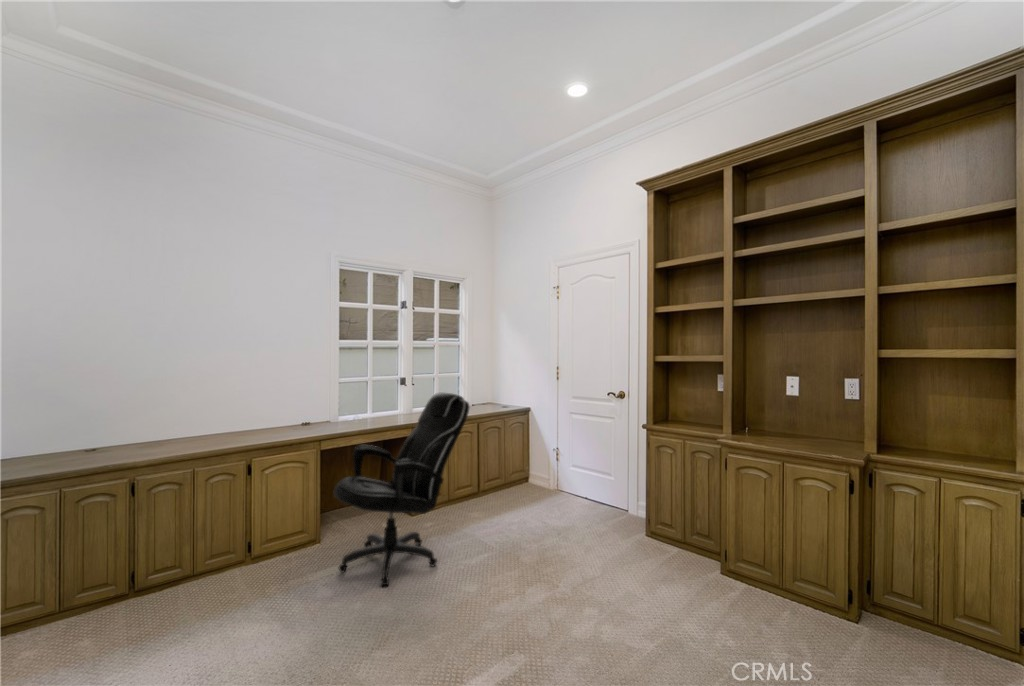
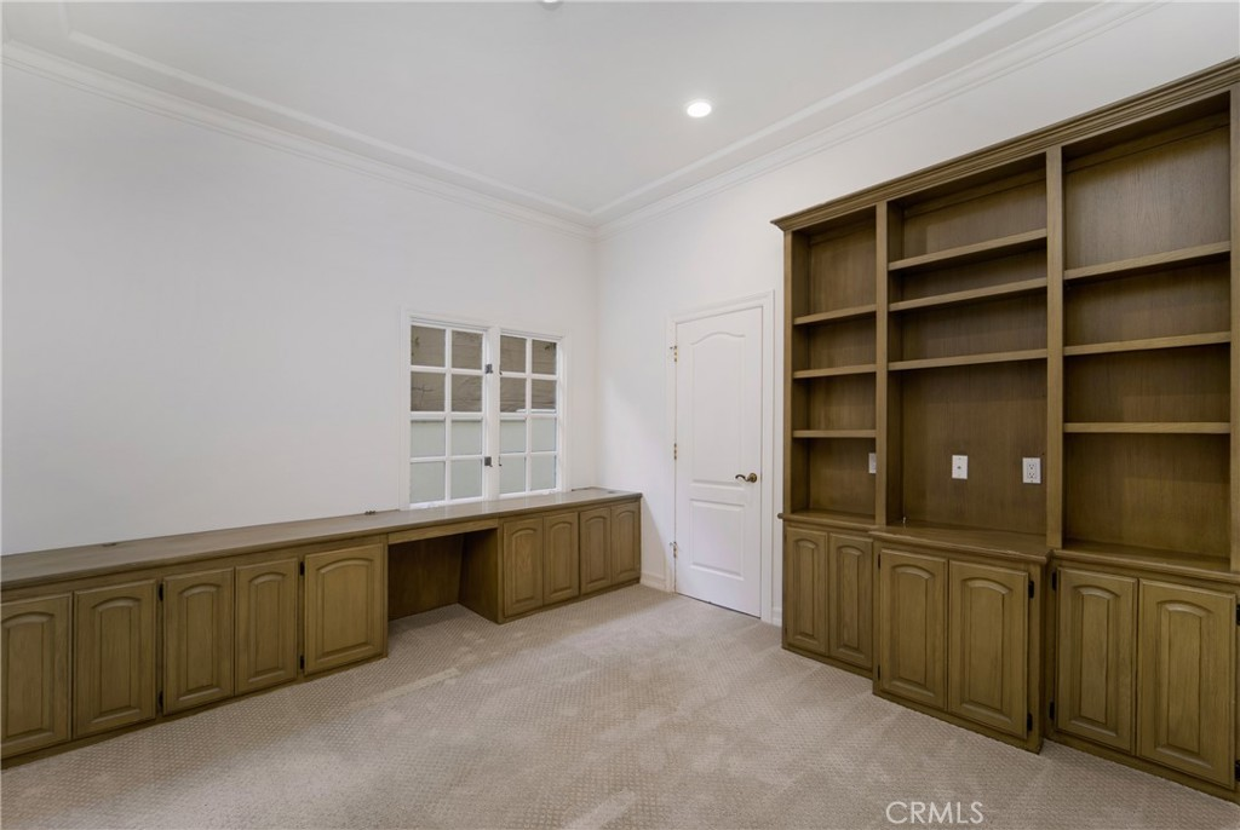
- office chair [333,391,471,588]
